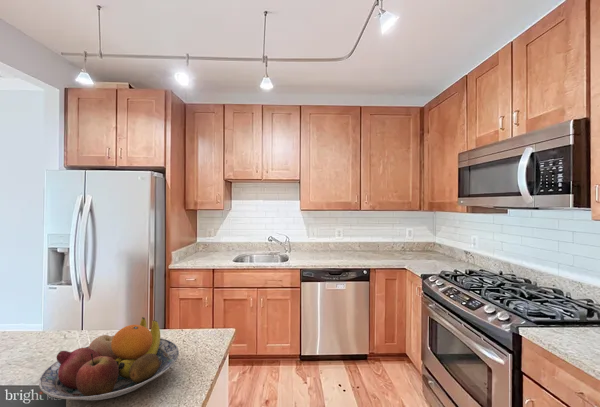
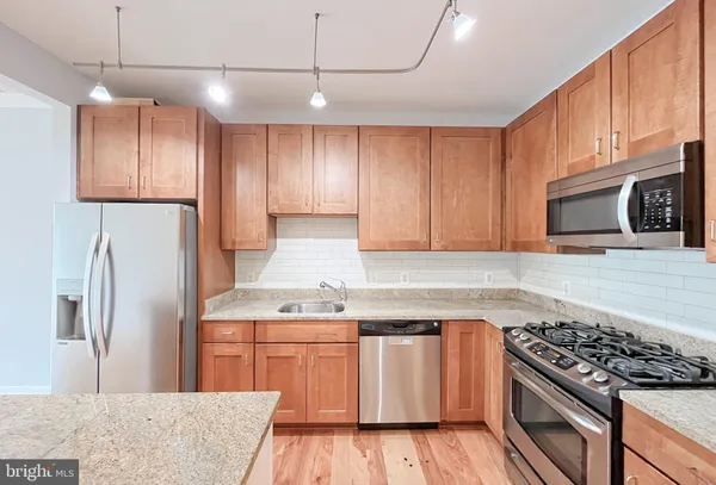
- fruit bowl [38,316,180,401]
